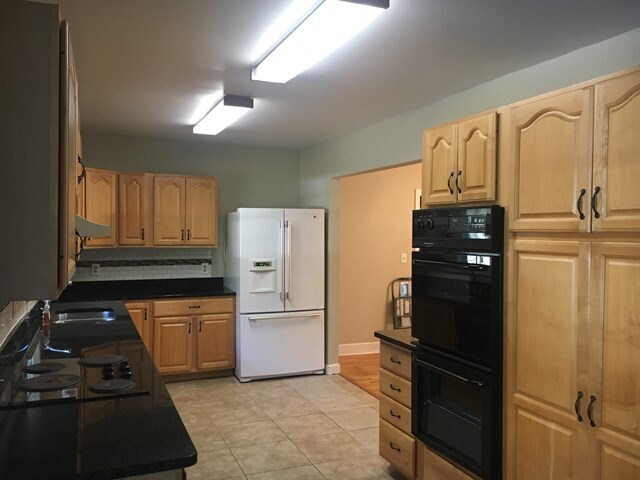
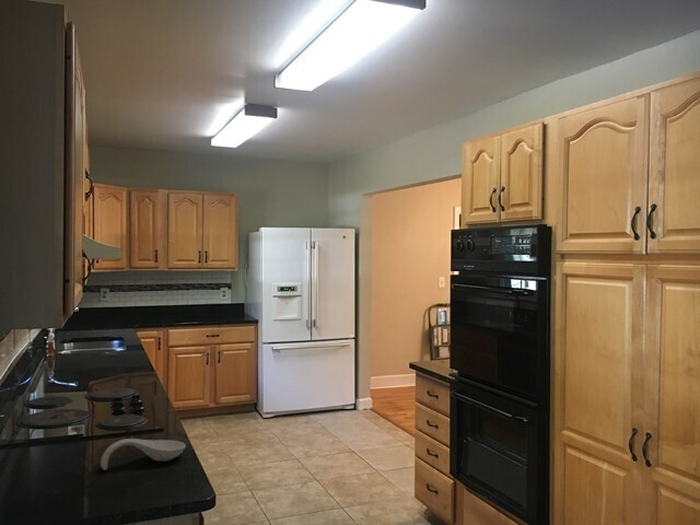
+ spoon rest [100,438,187,471]
